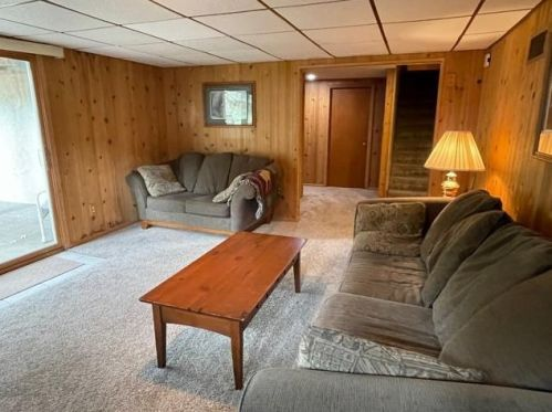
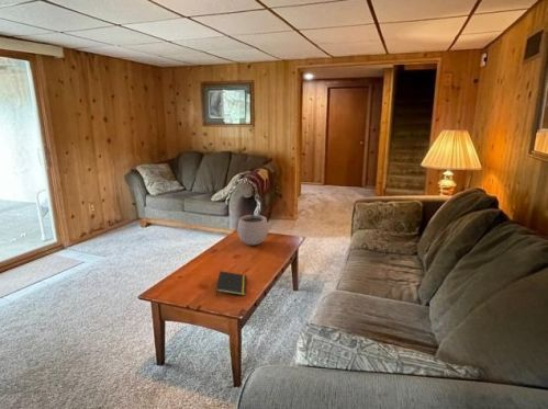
+ notepad [215,270,248,298]
+ plant pot [236,206,269,247]
